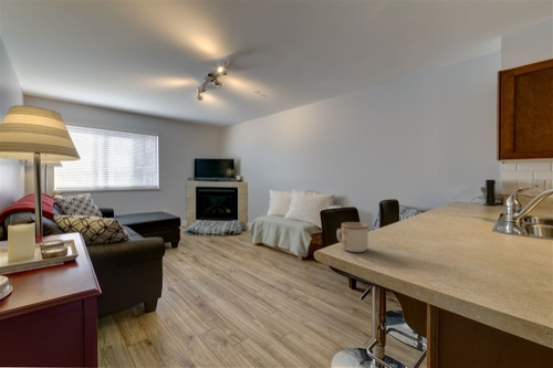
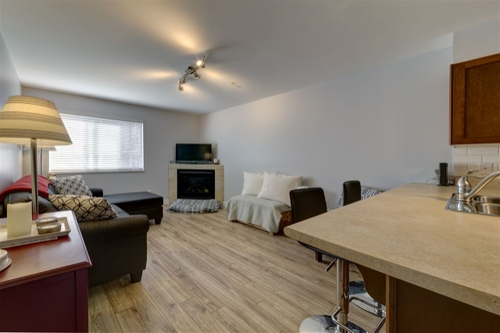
- mug [336,221,369,253]
